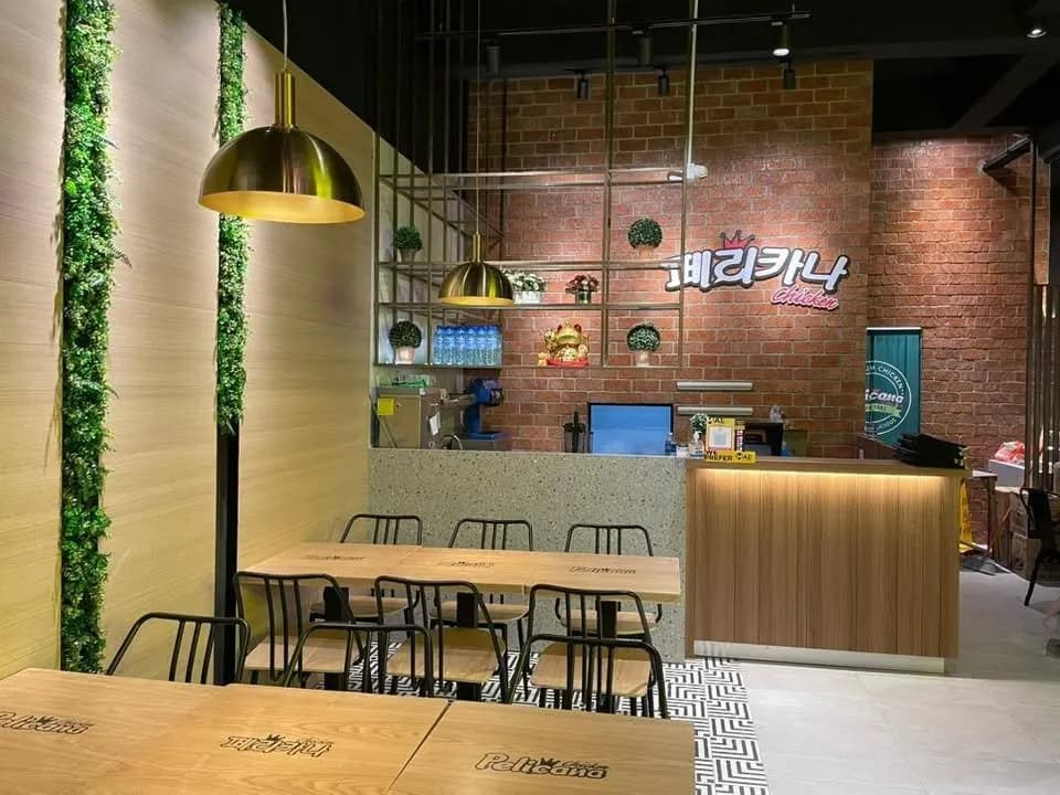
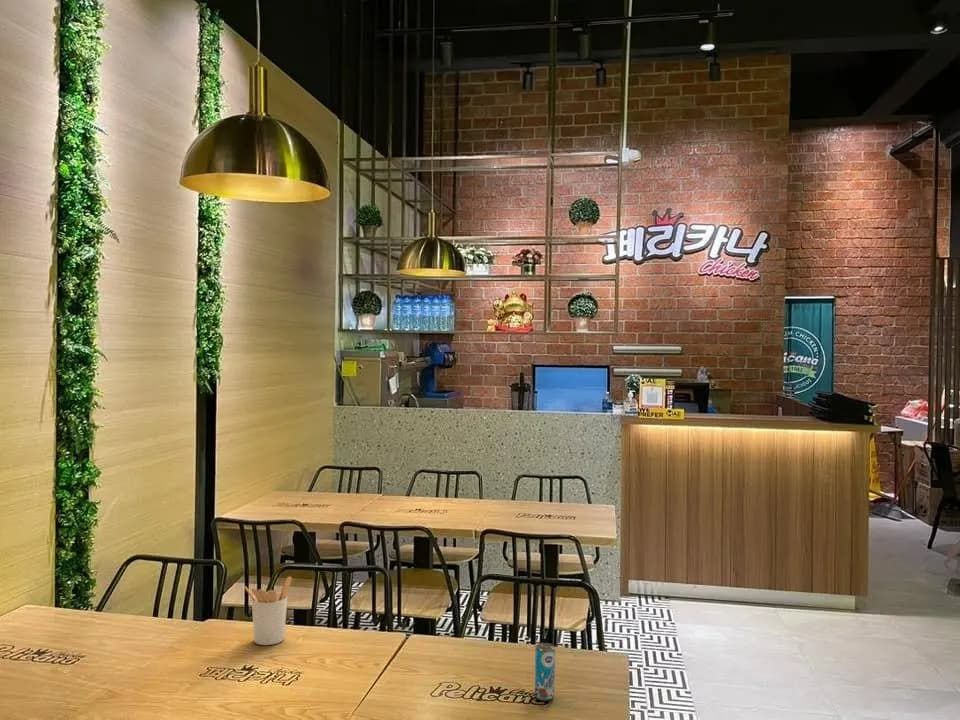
+ utensil holder [244,576,293,646]
+ beverage can [533,642,556,702]
